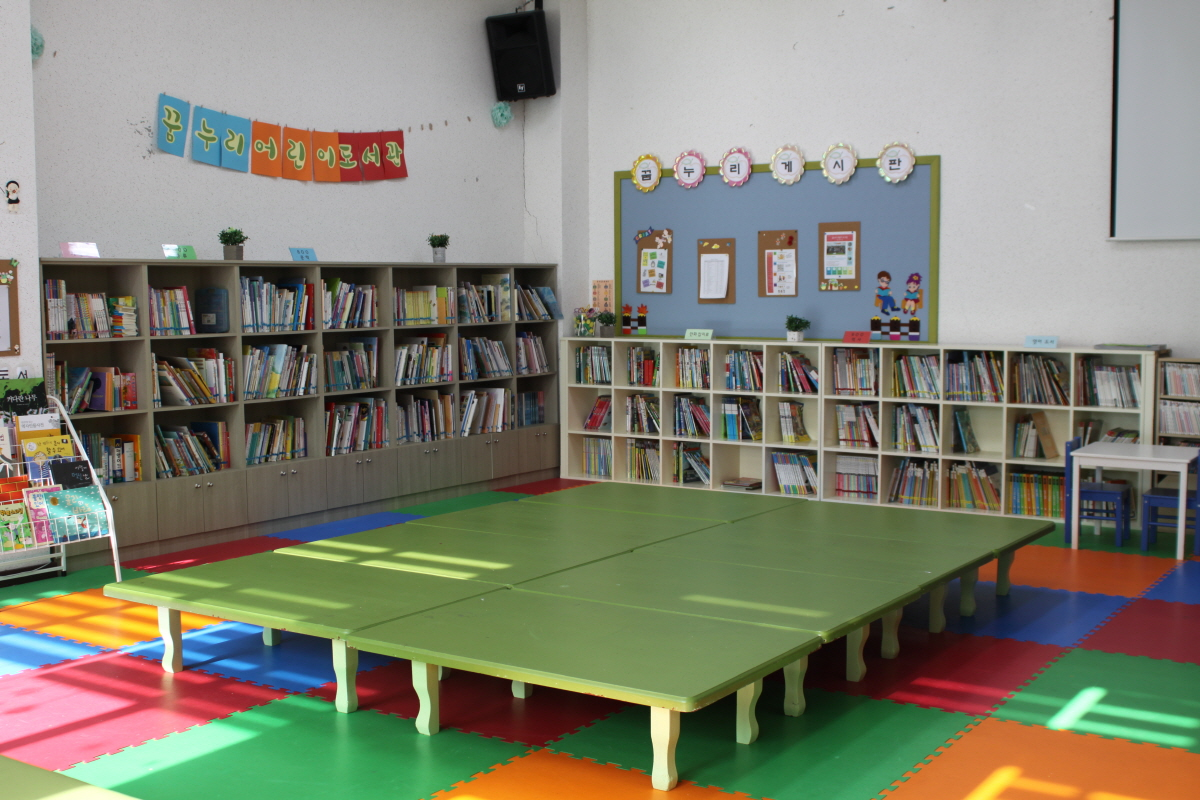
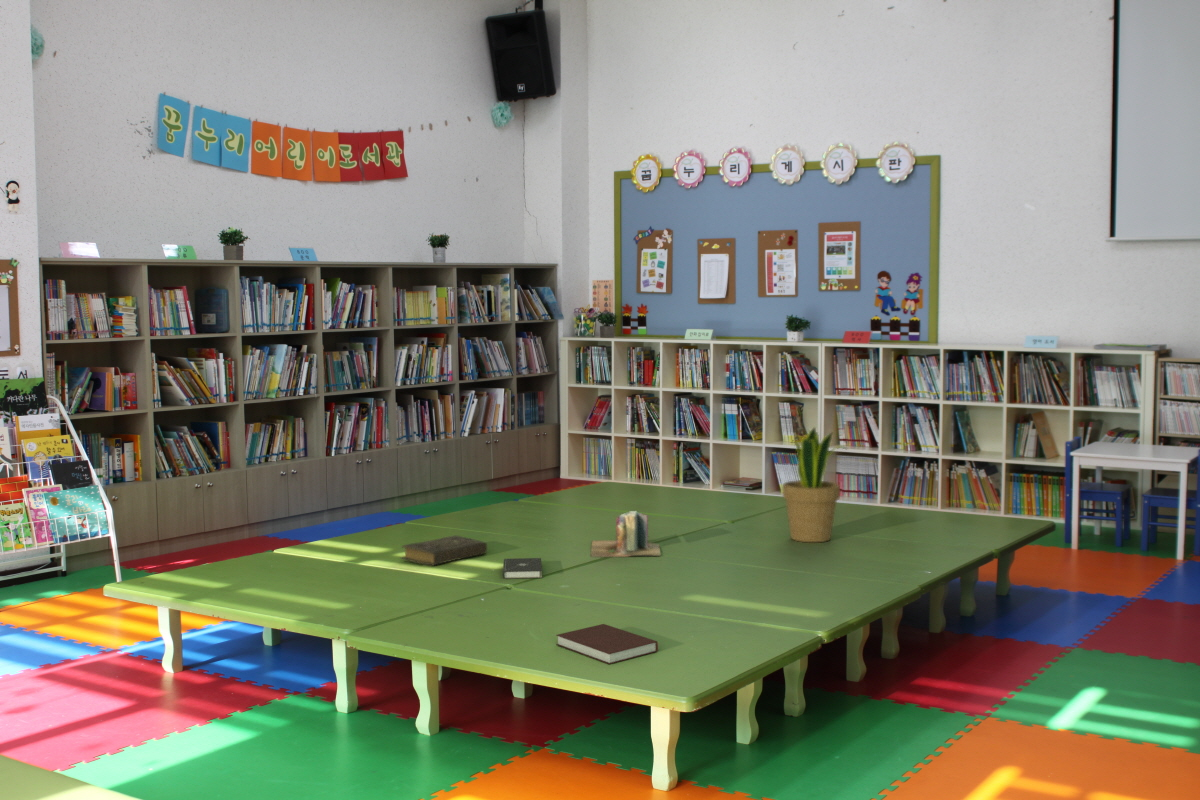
+ book [502,557,543,580]
+ books [590,510,662,558]
+ potted plant [782,426,849,543]
+ book [400,534,488,567]
+ notebook [555,623,659,665]
